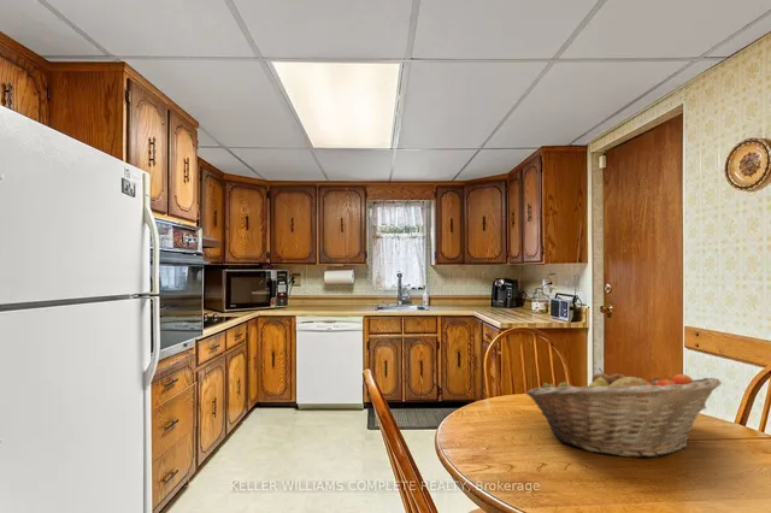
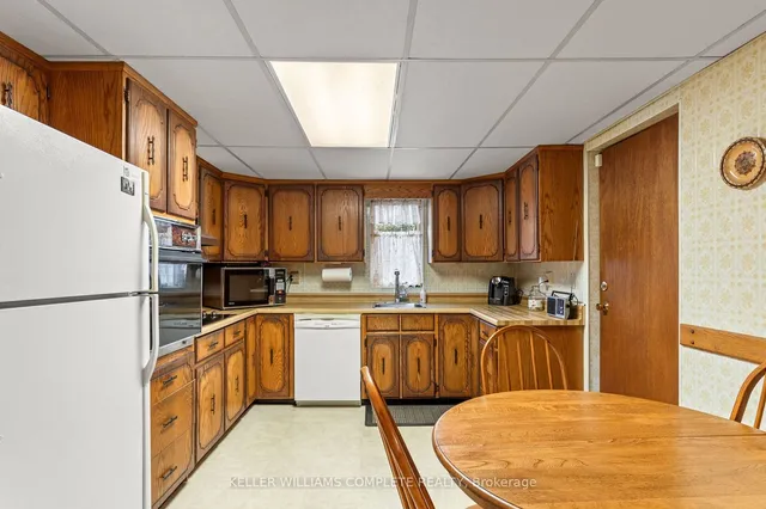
- fruit basket [525,366,723,459]
